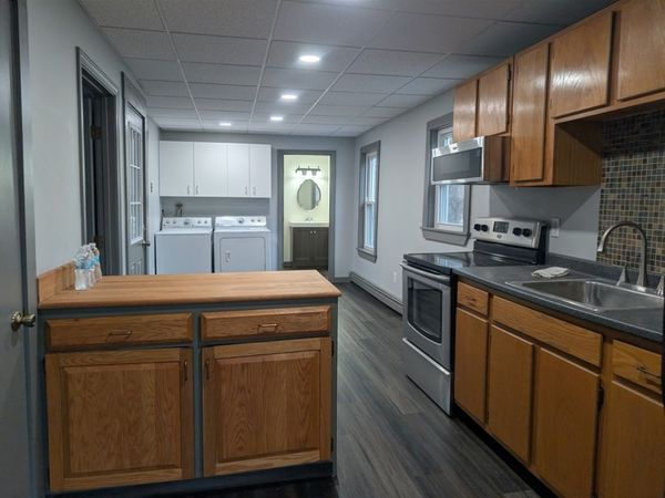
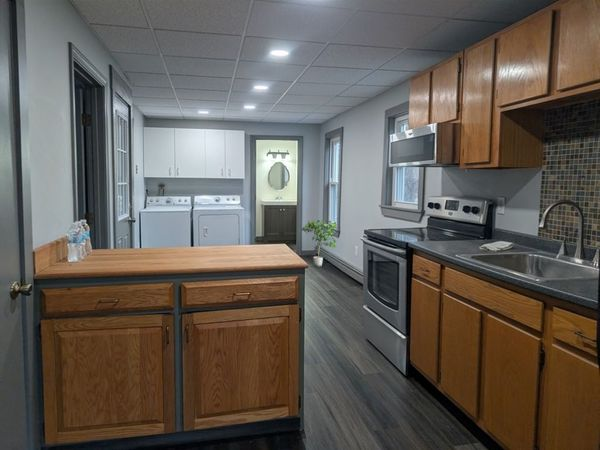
+ potted plant [301,219,338,268]
